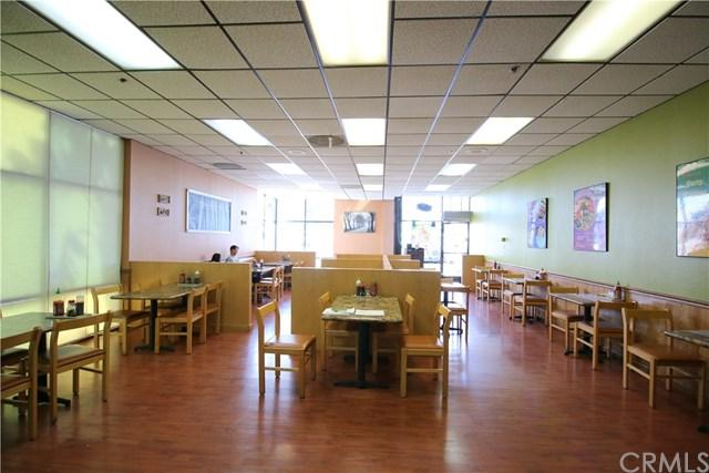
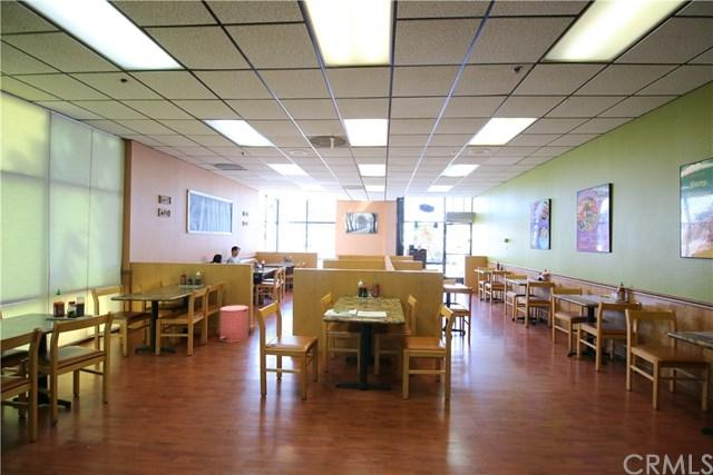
+ trash can [218,304,251,343]
